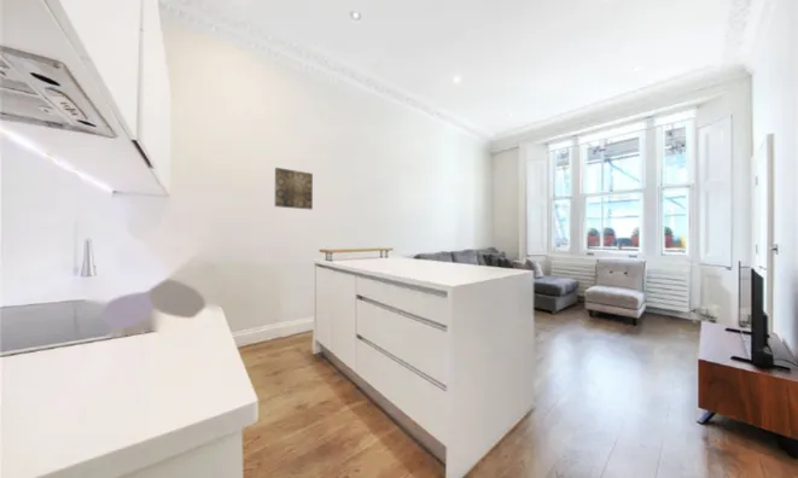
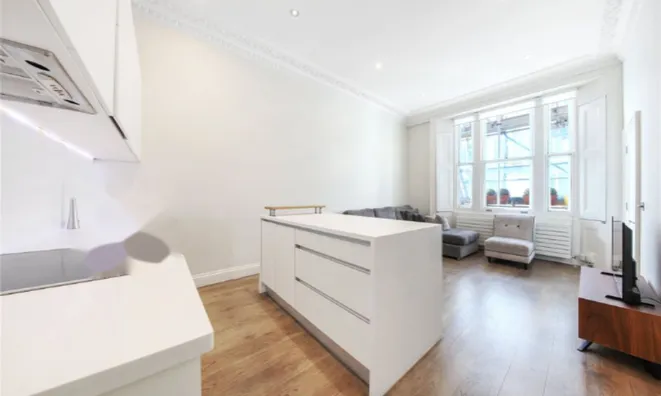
- wall art [274,167,314,210]
